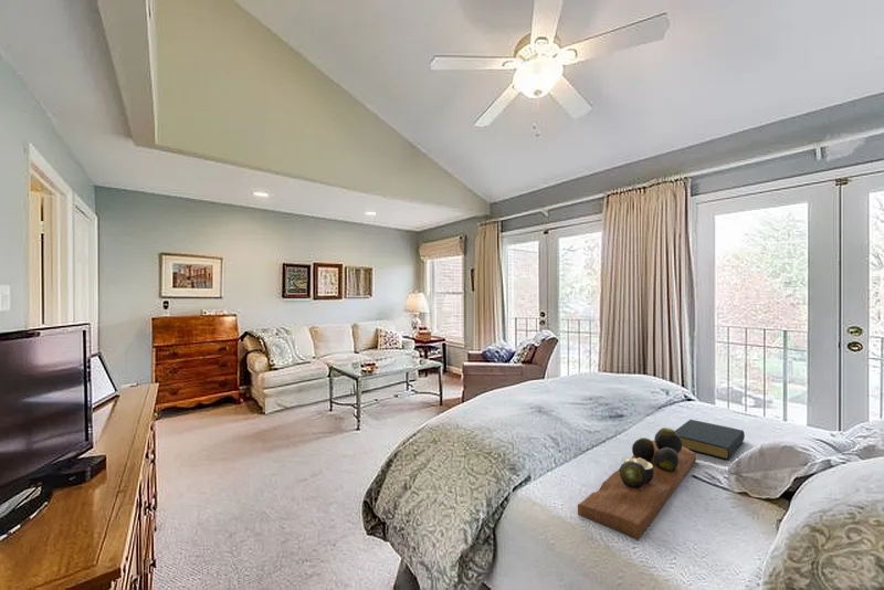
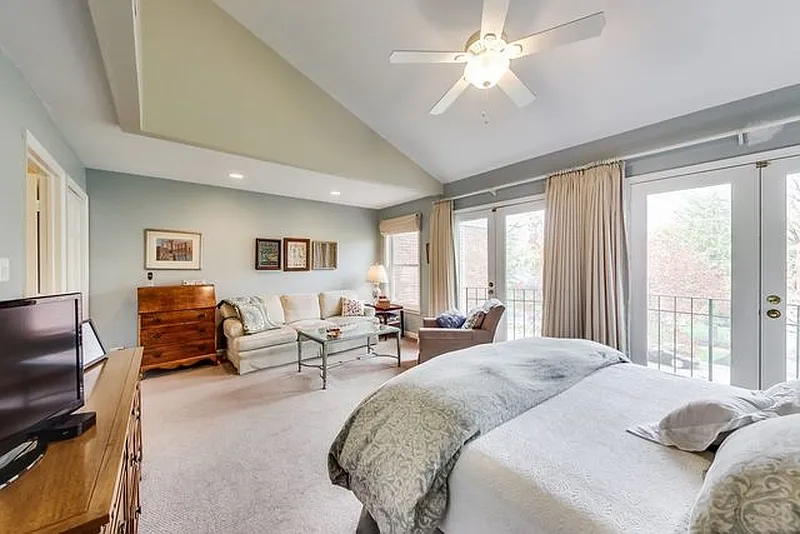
- decorative tray [577,426,697,541]
- hardback book [674,419,746,461]
